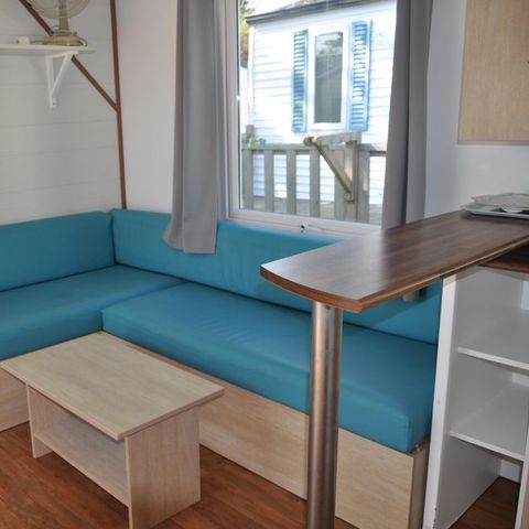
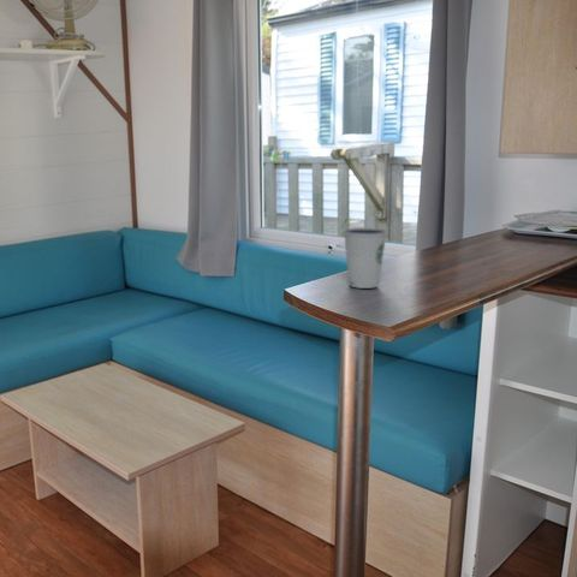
+ dixie cup [341,226,388,290]
